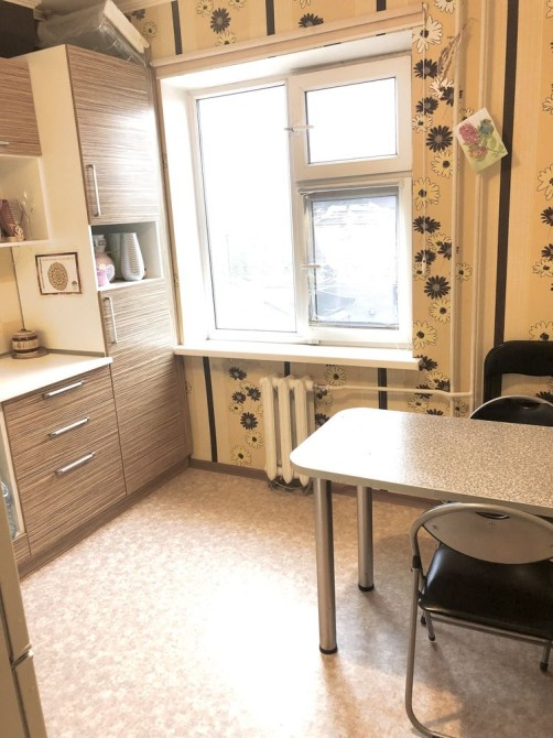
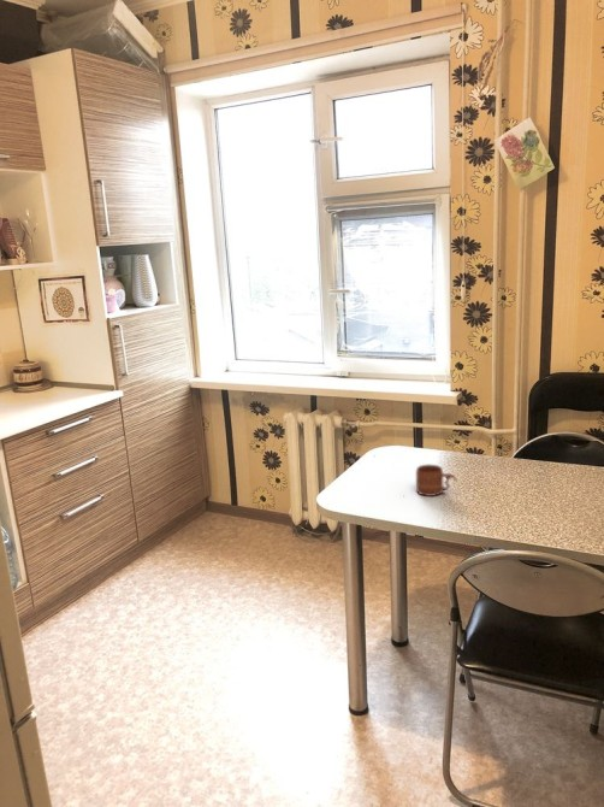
+ mug [415,464,457,497]
